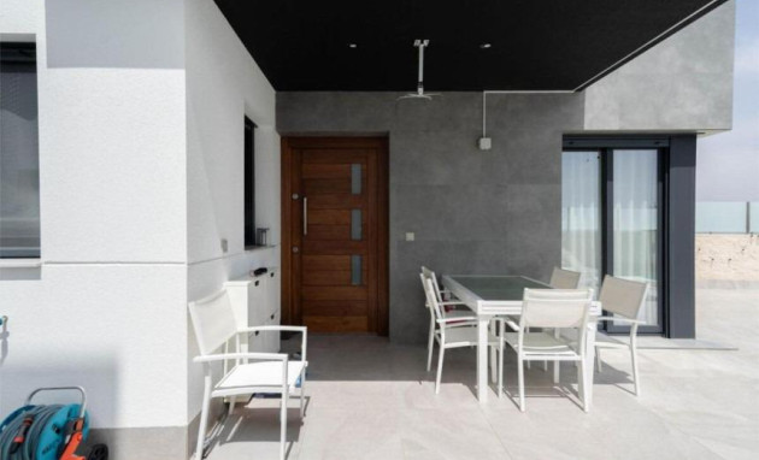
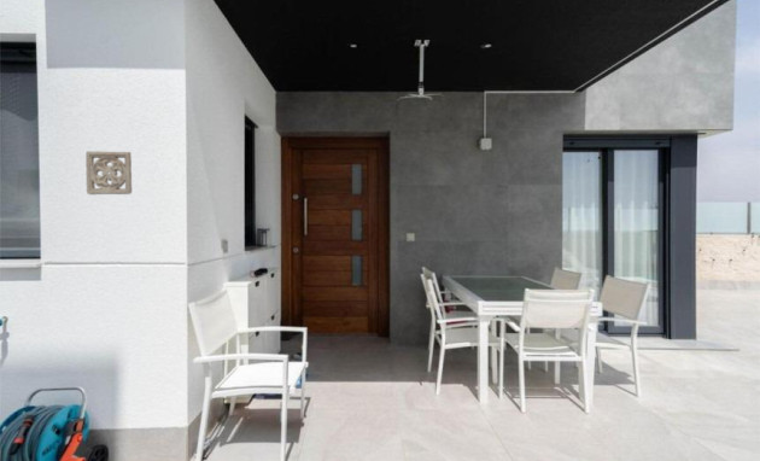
+ wall ornament [84,150,133,197]
